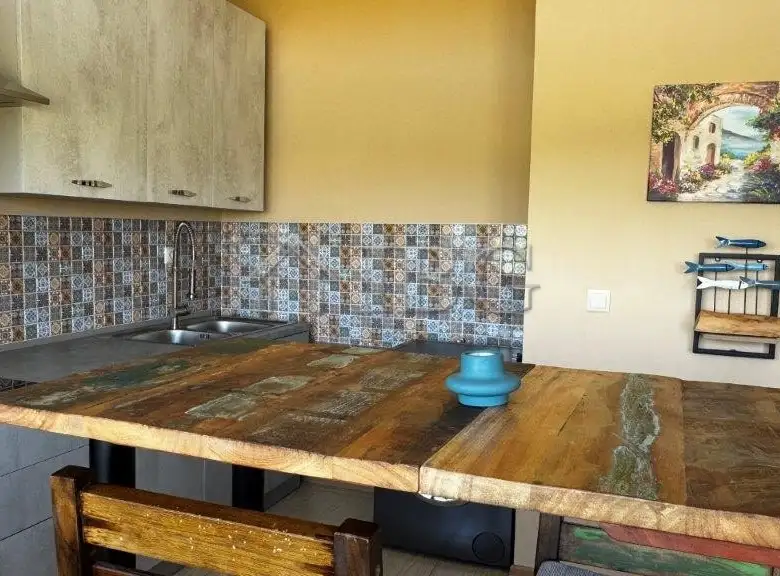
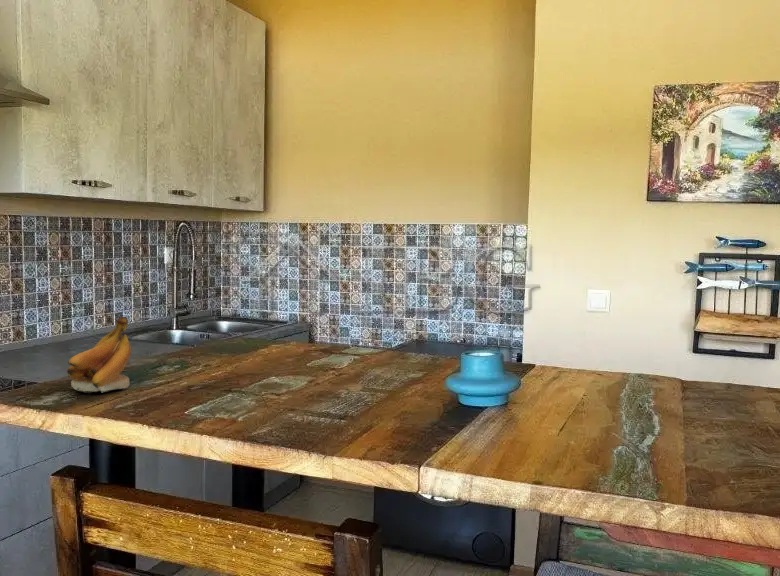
+ banana [66,316,132,395]
